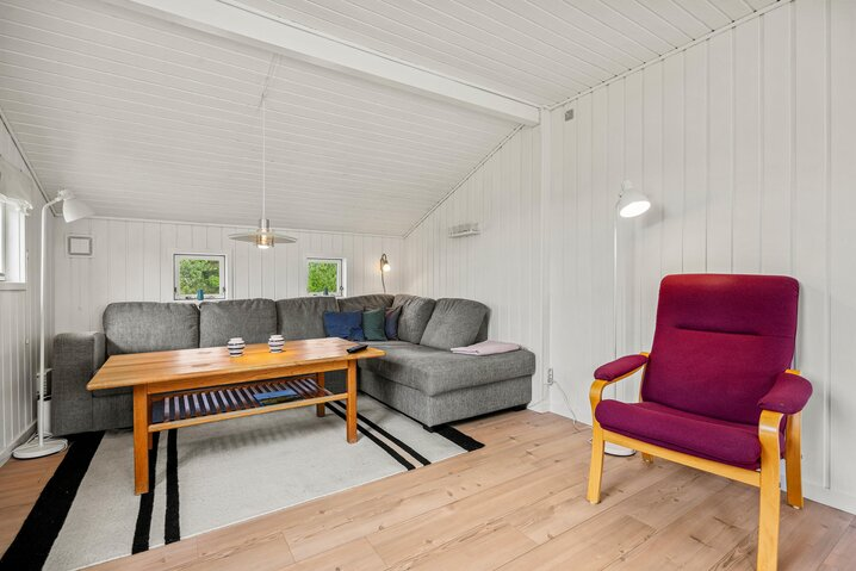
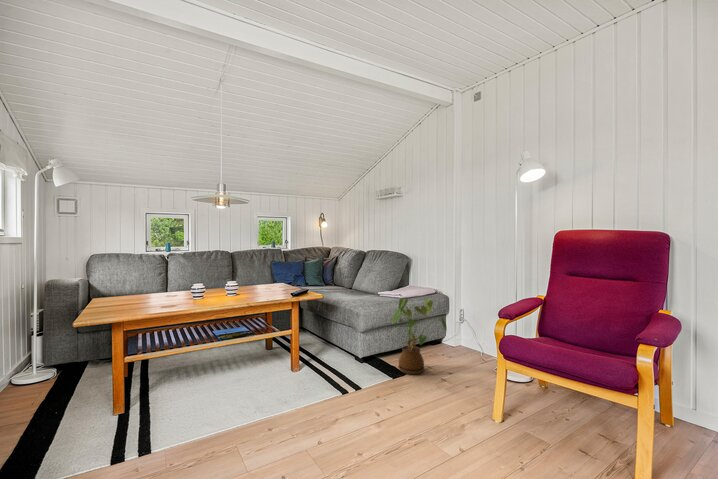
+ house plant [391,297,448,375]
